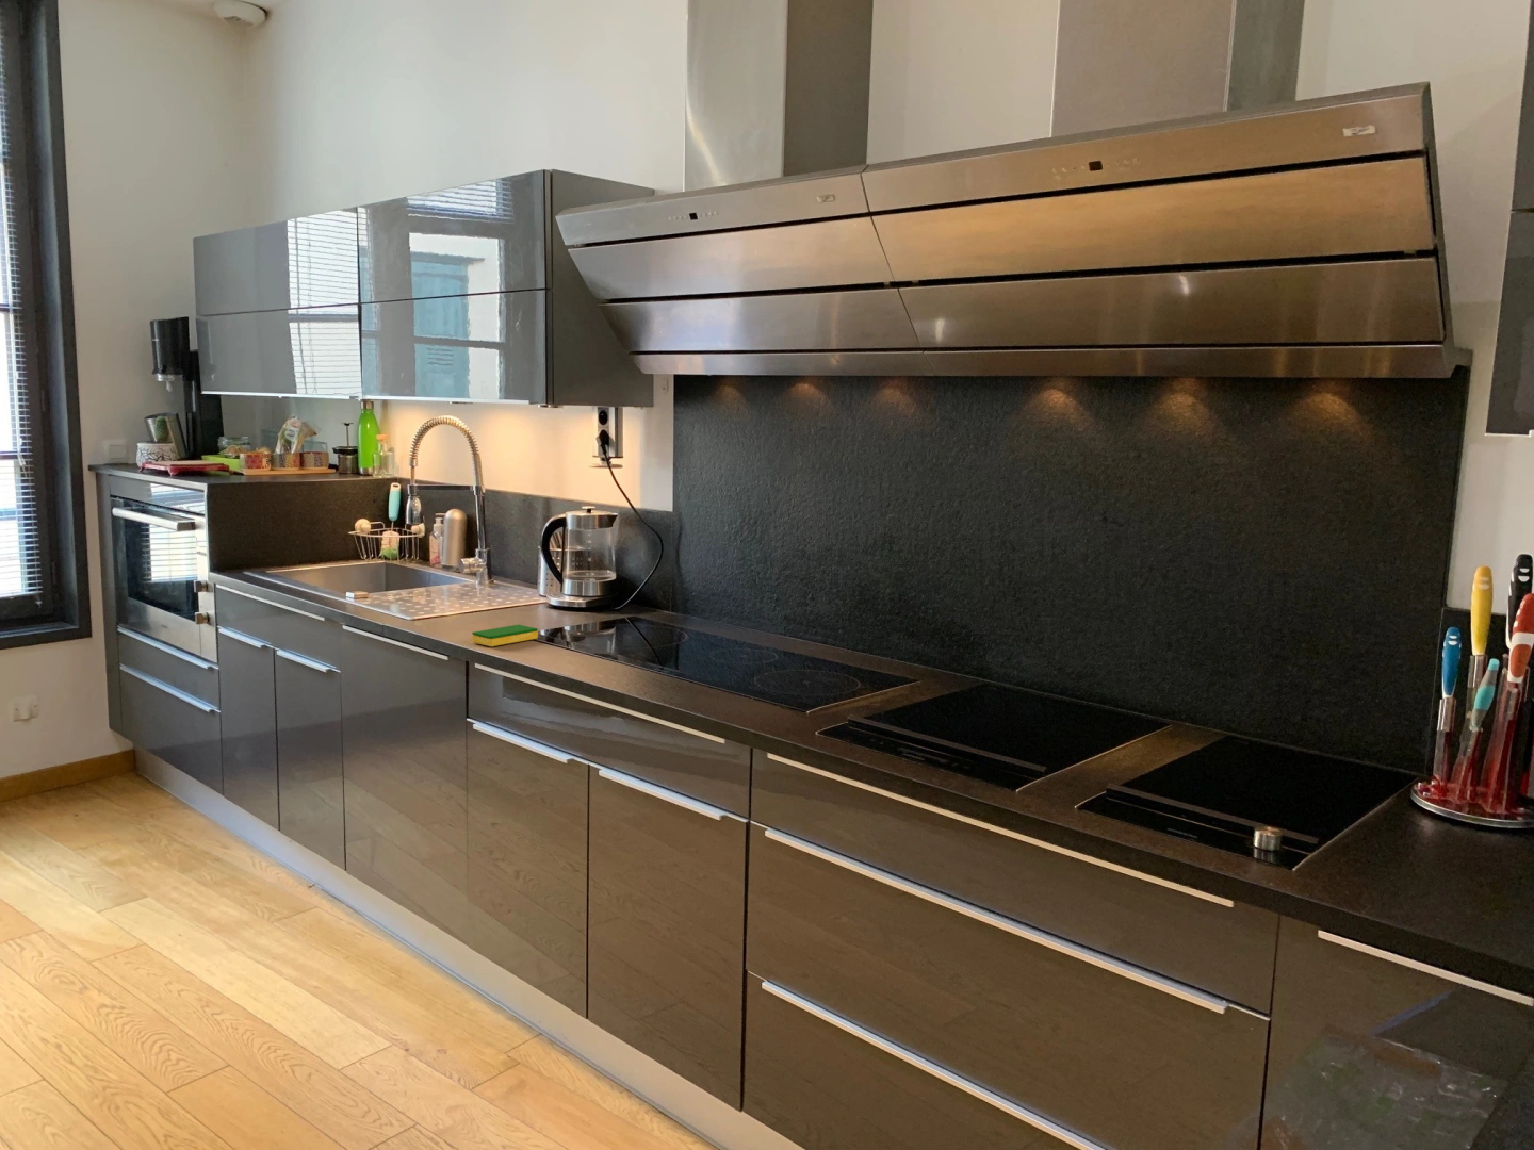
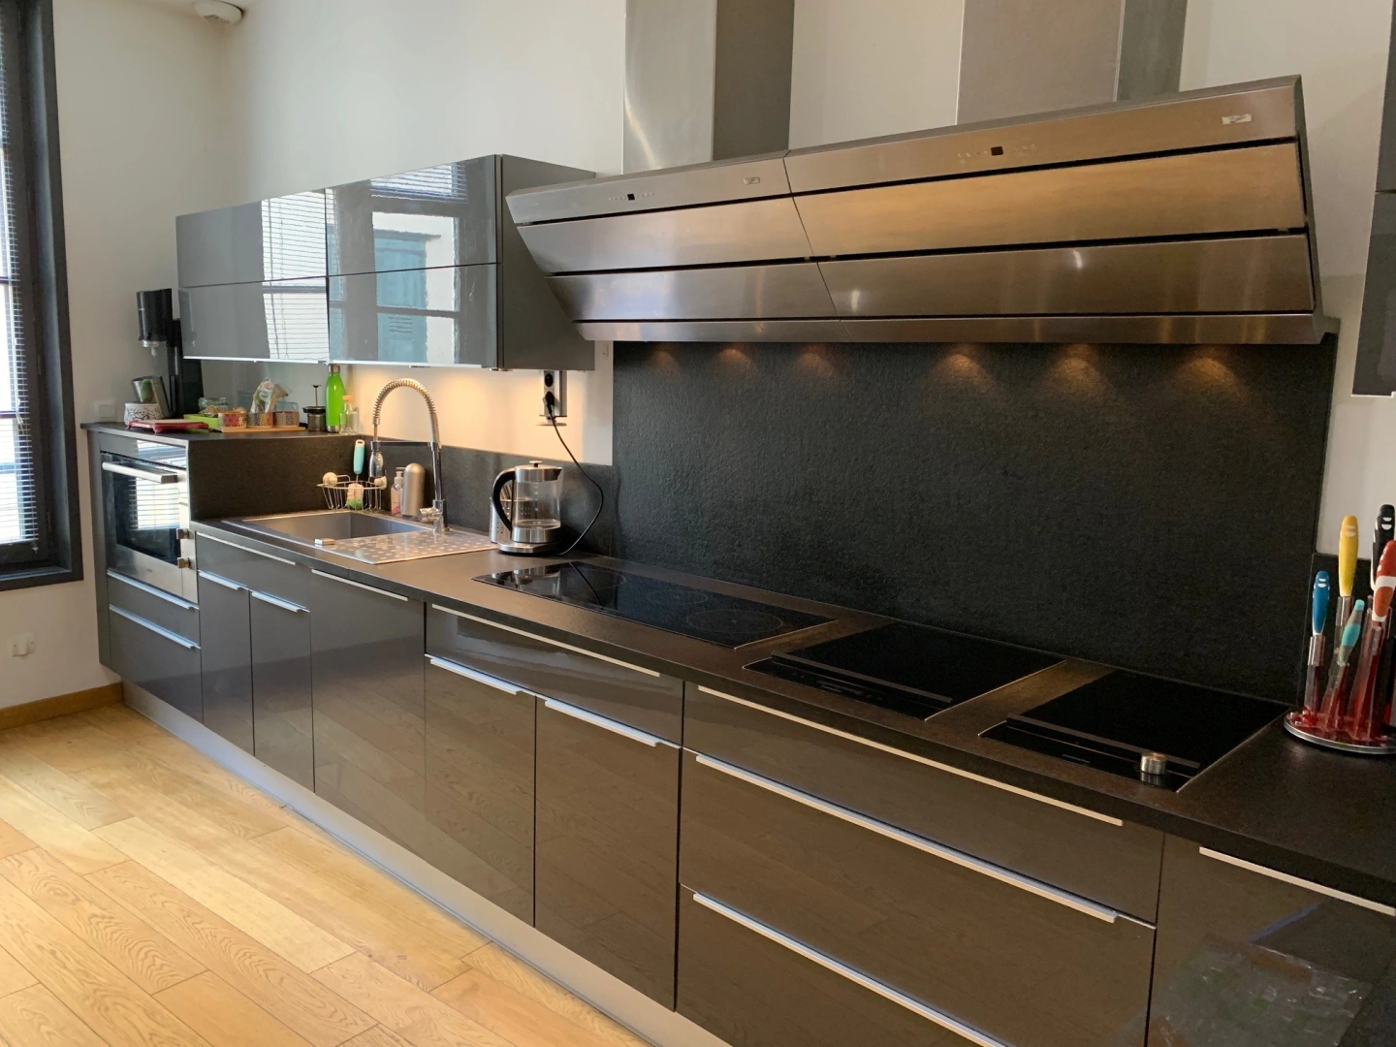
- dish sponge [471,625,539,647]
